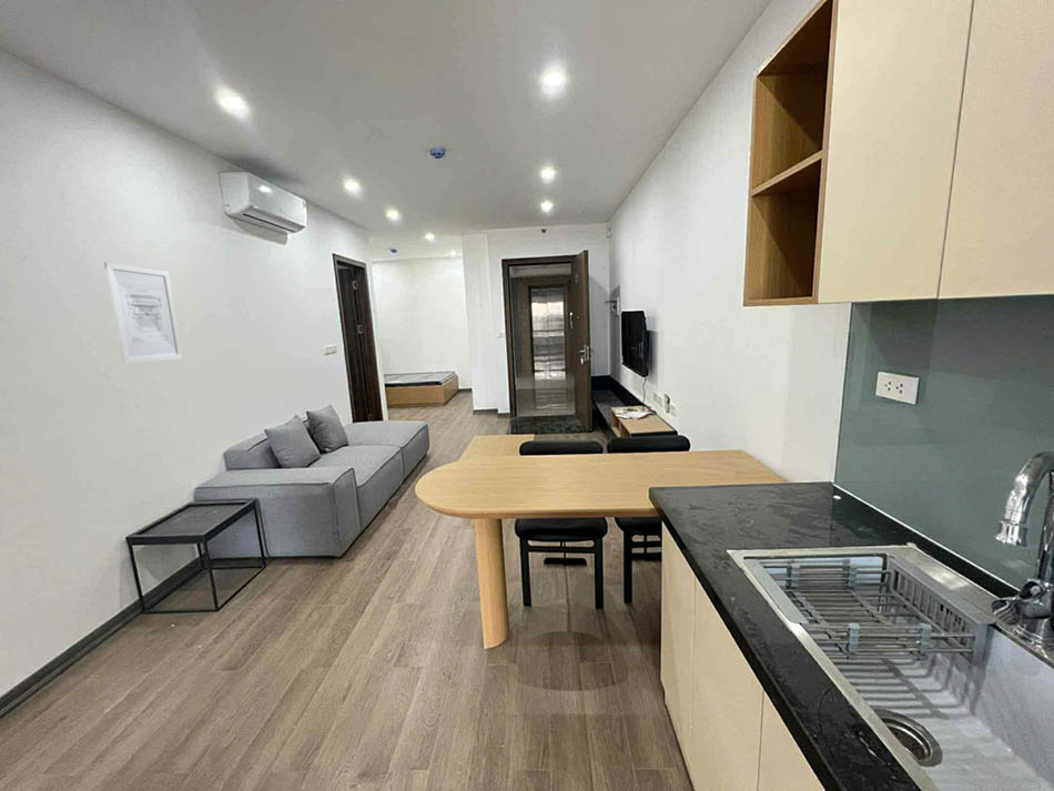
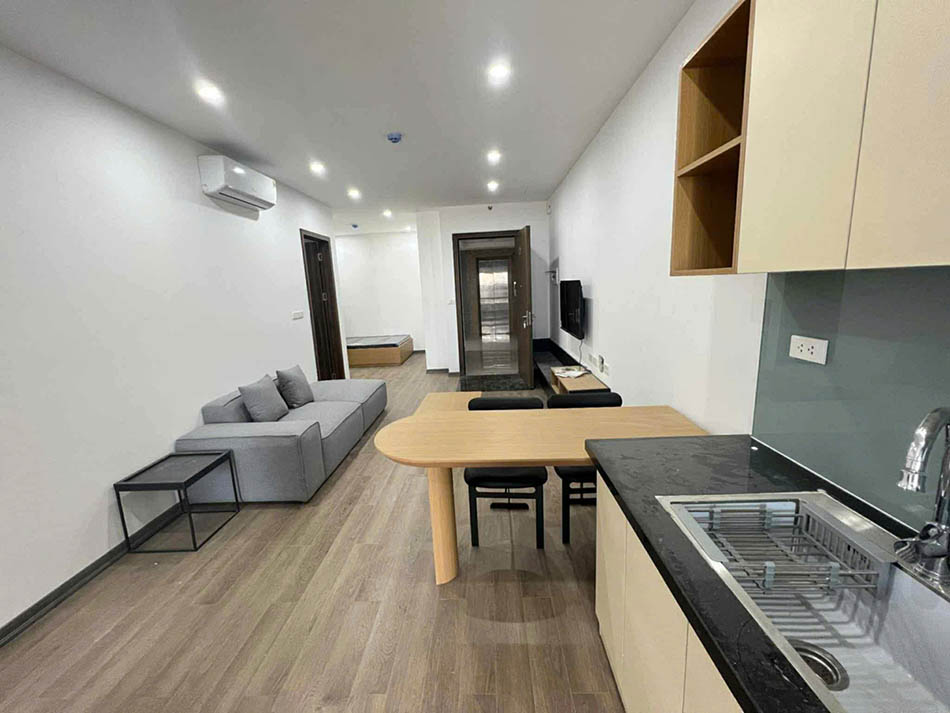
- wall art [103,262,184,365]
